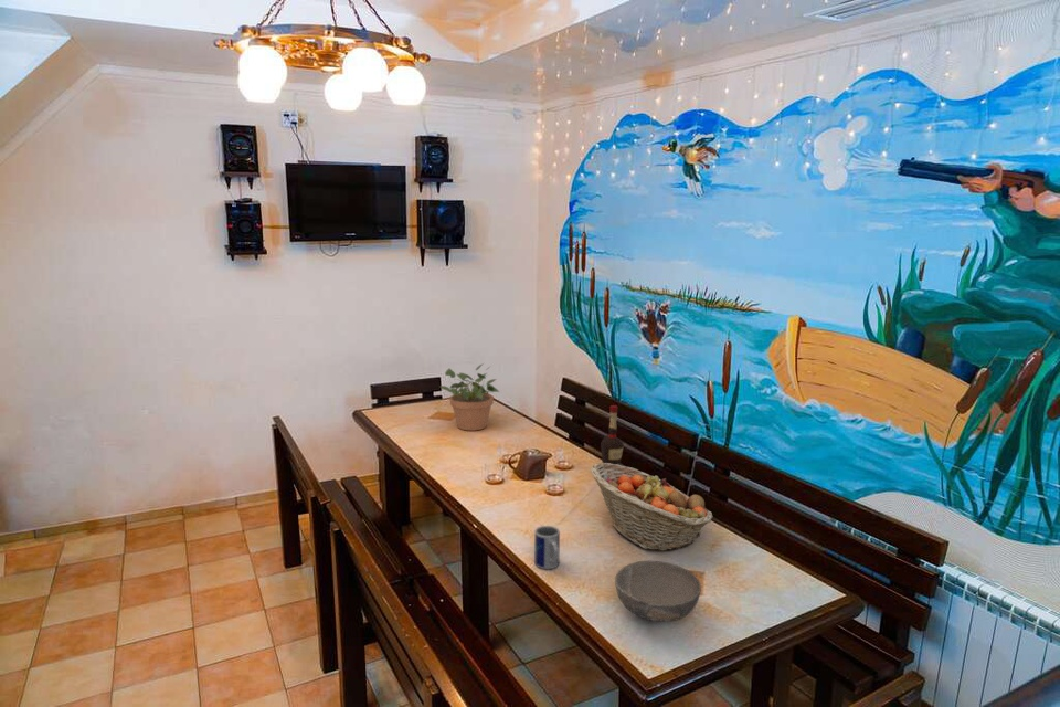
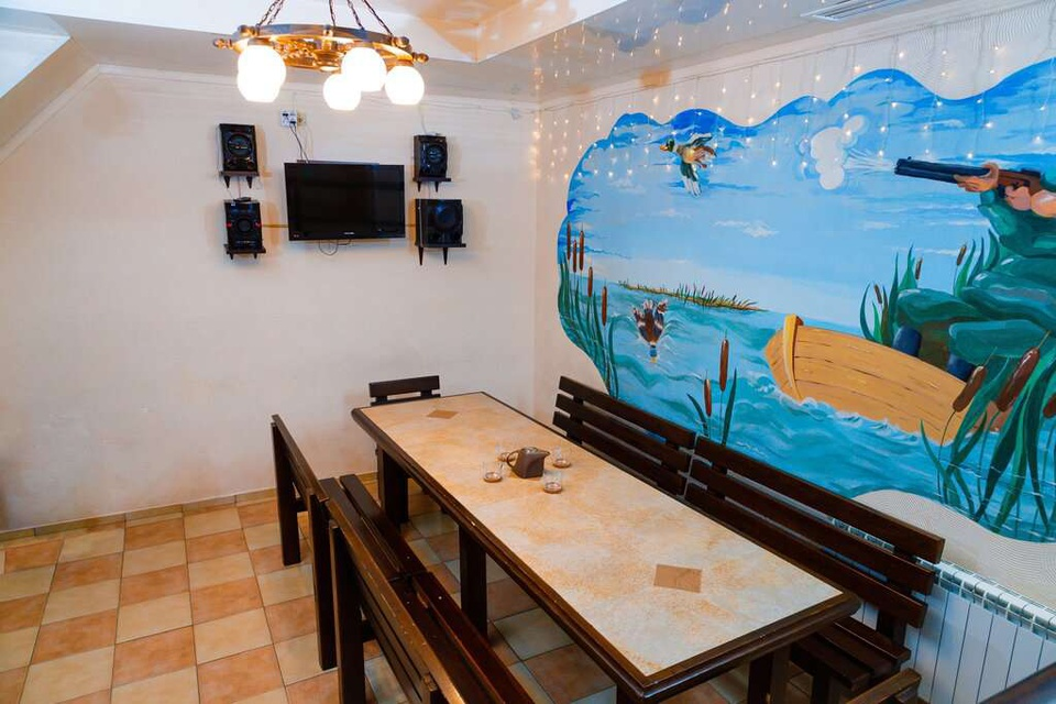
- liquor [600,404,624,465]
- fruit basket [590,462,714,552]
- mug [533,525,561,570]
- potted plant [439,362,500,432]
- bowl [614,560,702,622]
